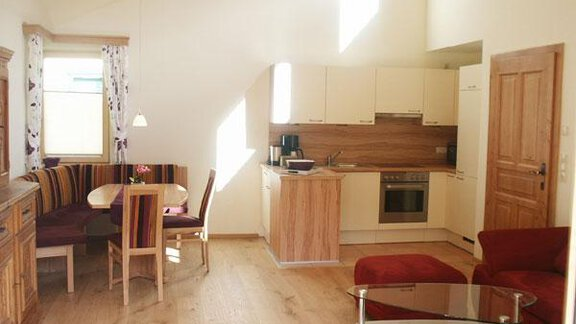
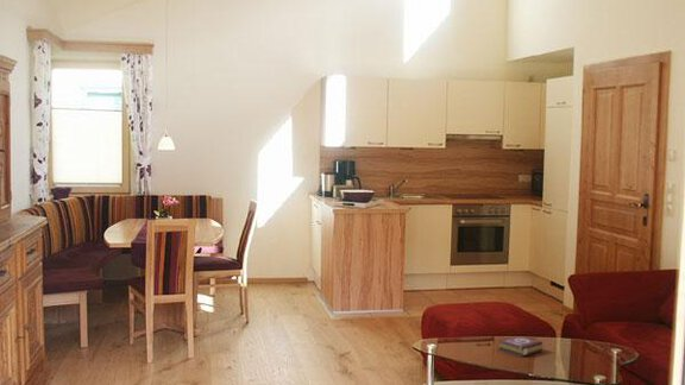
+ book [497,335,543,358]
